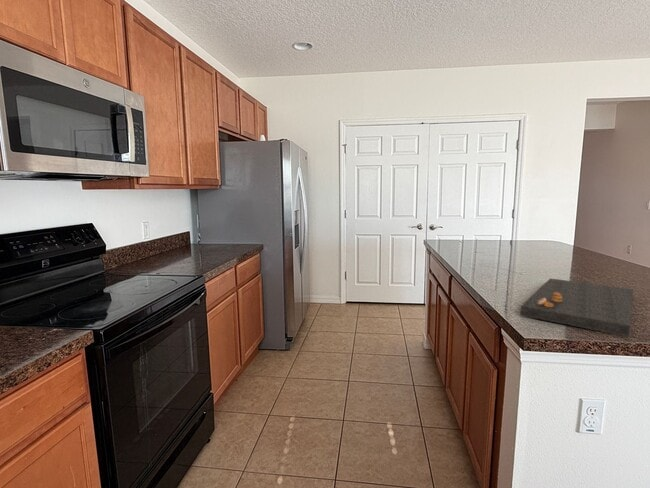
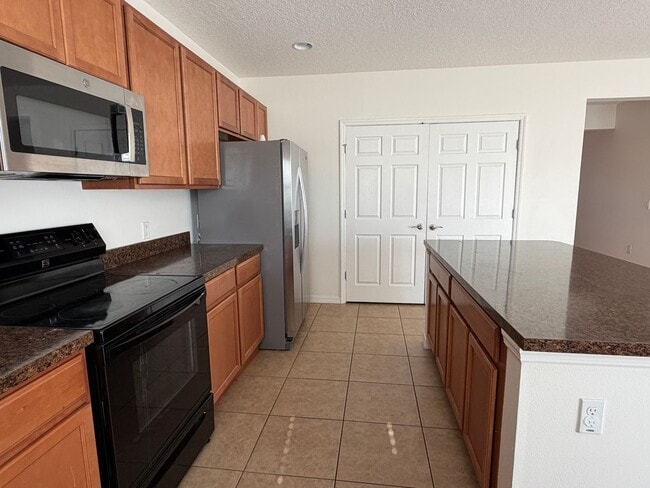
- cutting board [519,277,634,338]
